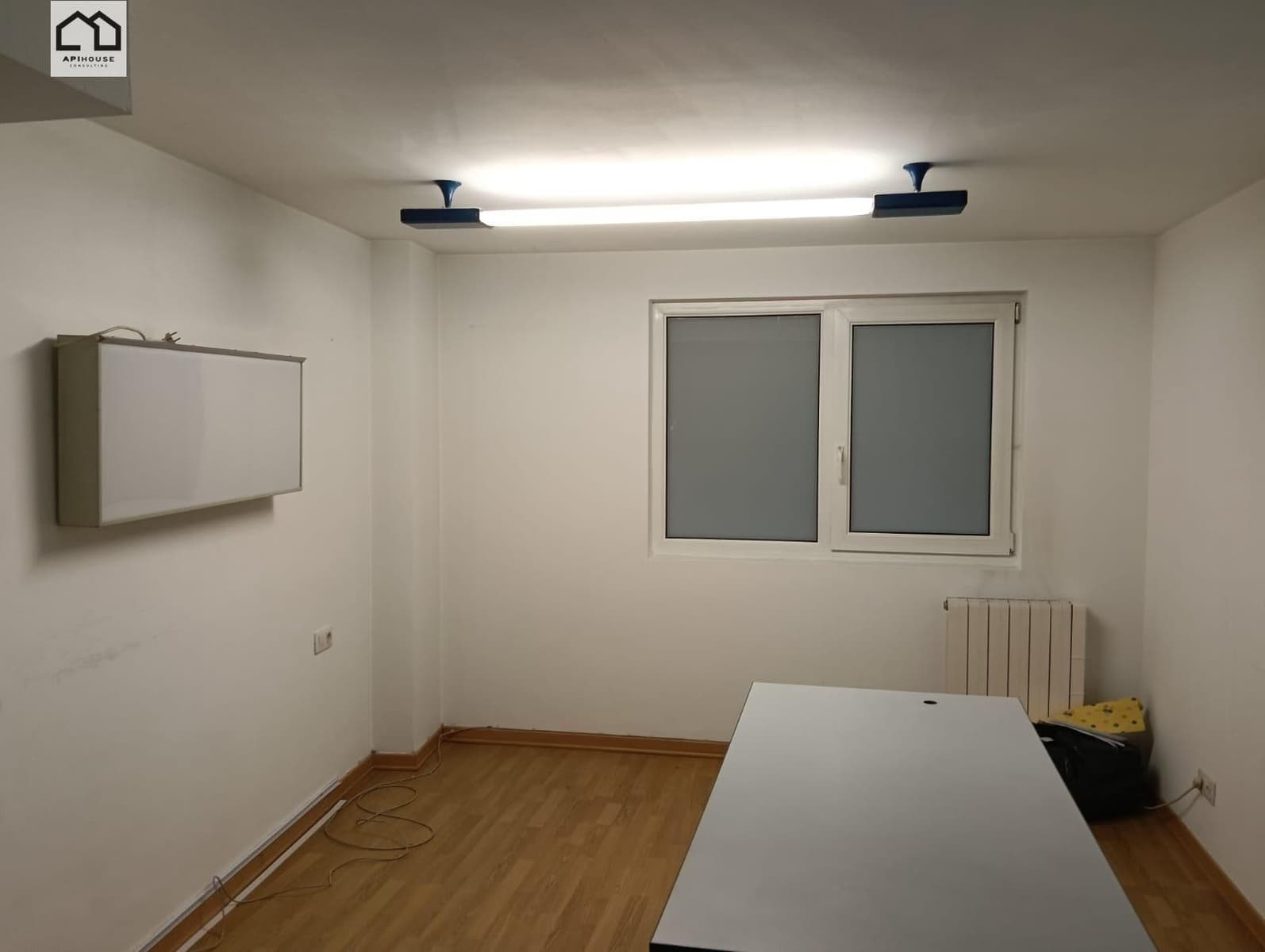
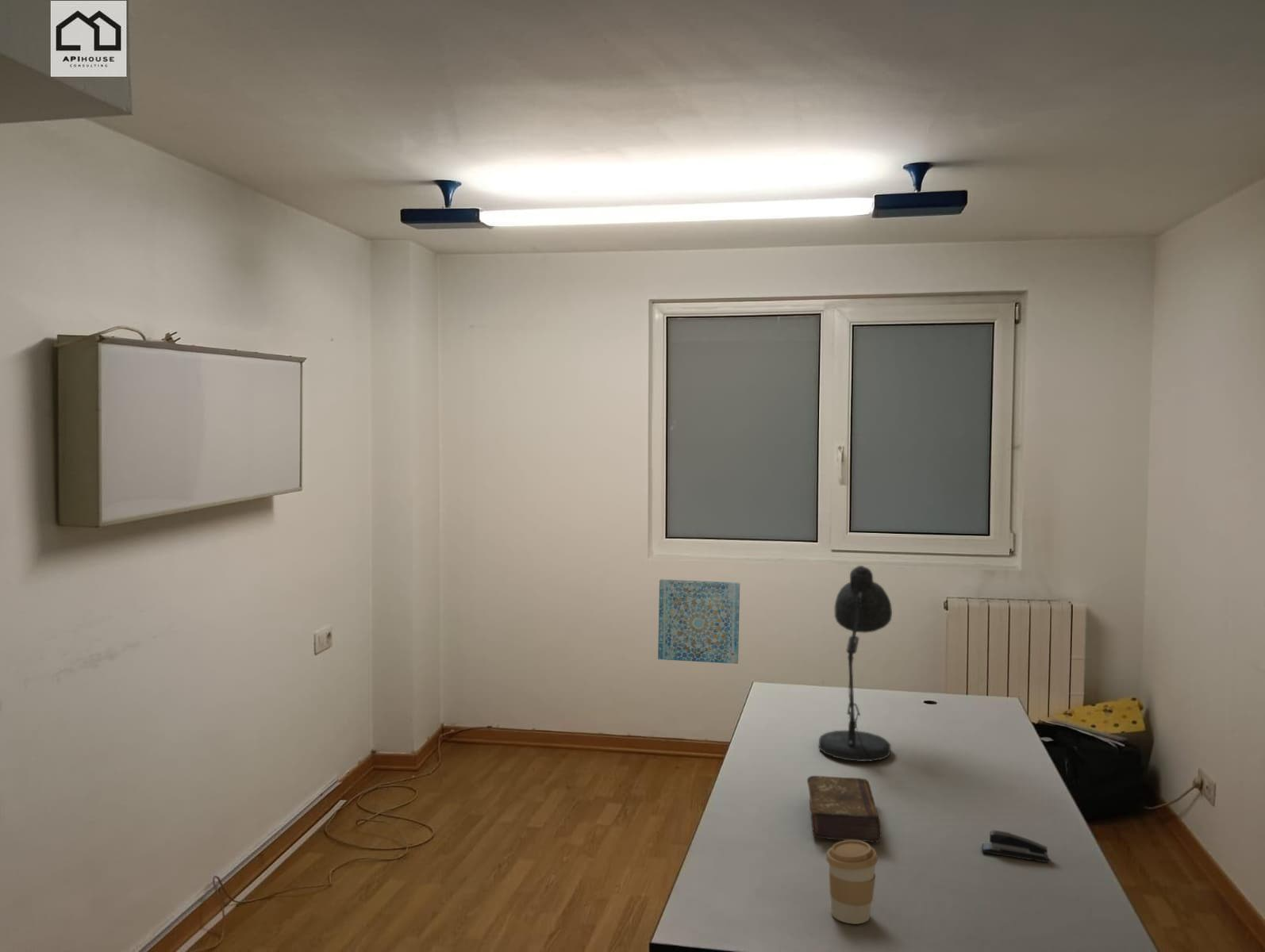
+ wall art [657,578,740,665]
+ coffee cup [825,840,879,924]
+ stapler [981,830,1049,863]
+ book [806,775,882,843]
+ desk lamp [818,565,893,771]
